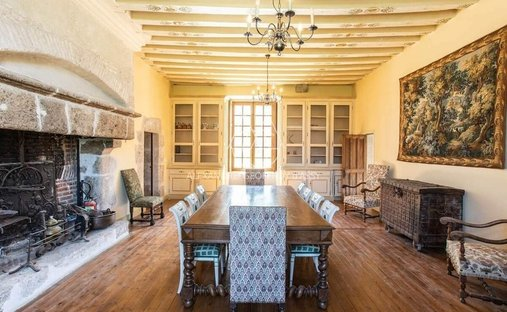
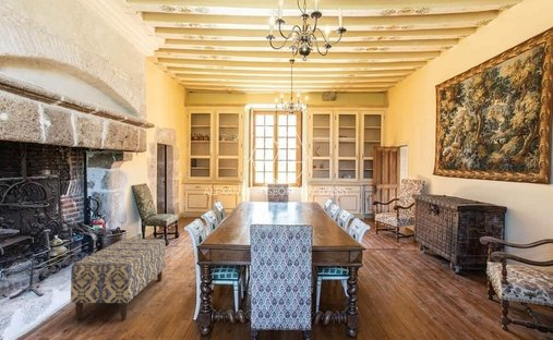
+ bench [70,238,167,320]
